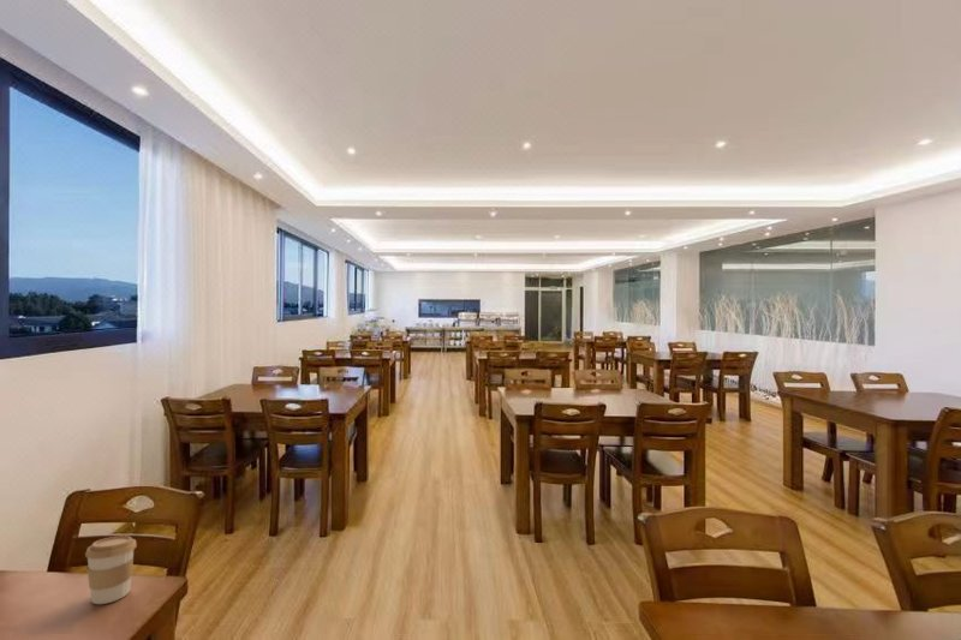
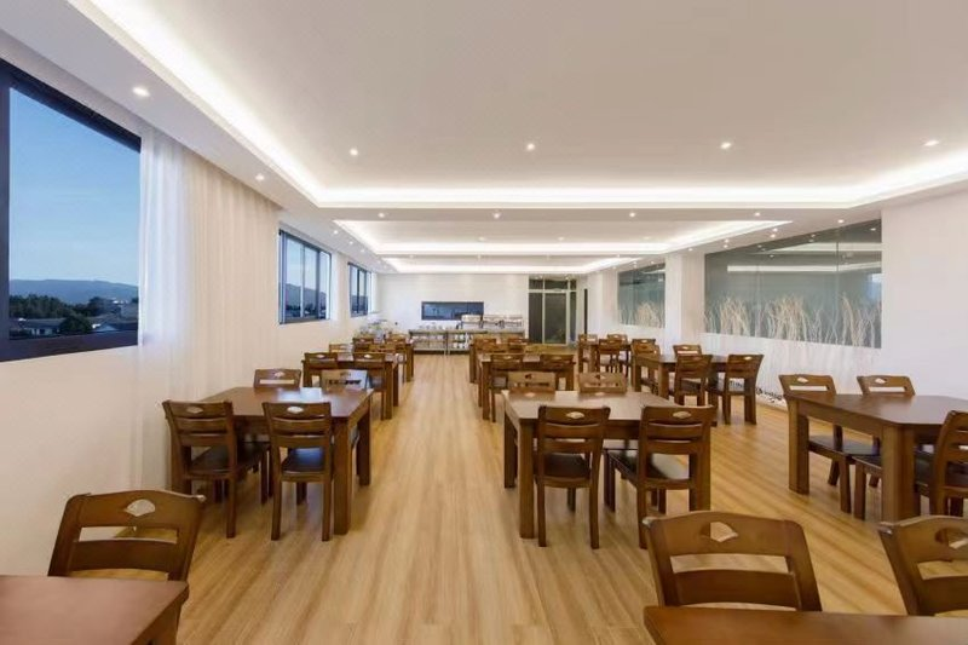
- coffee cup [84,534,138,605]
